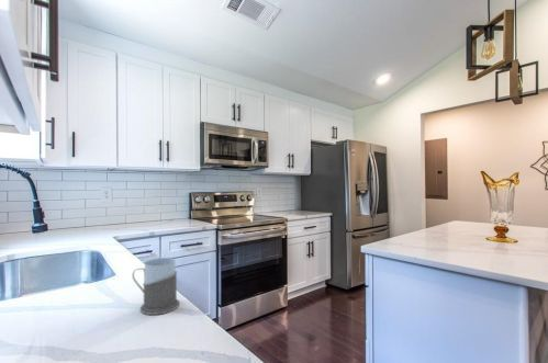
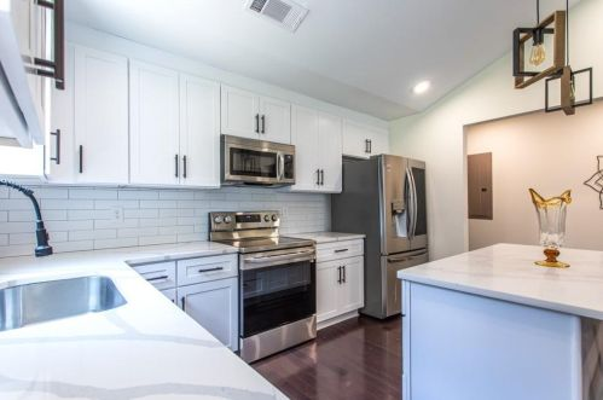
- mug [132,257,180,316]
